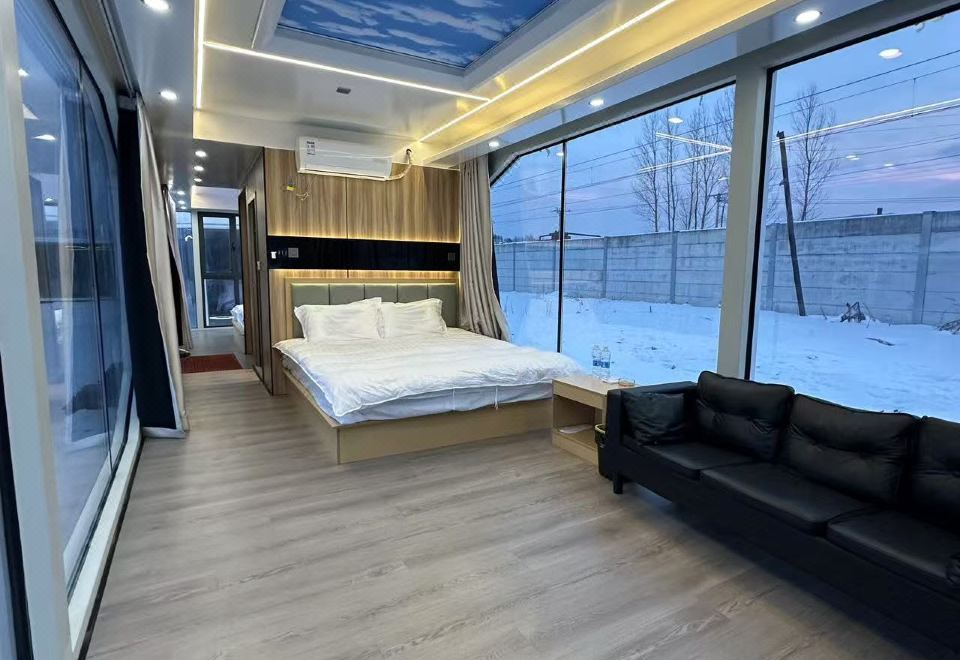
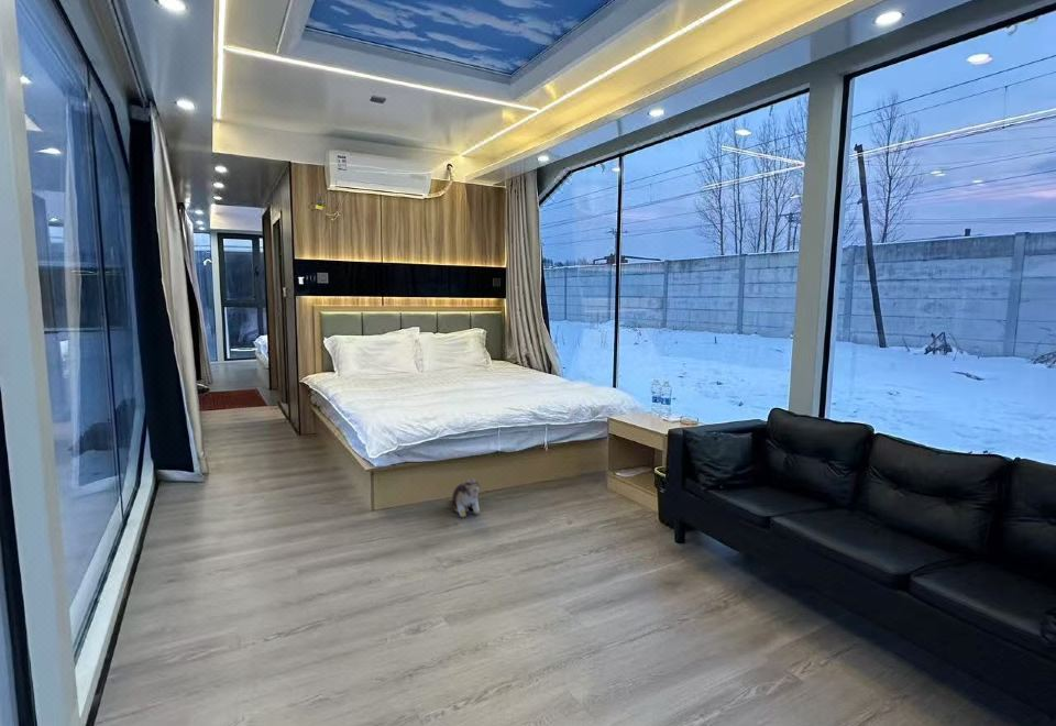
+ plush toy [451,477,483,518]
